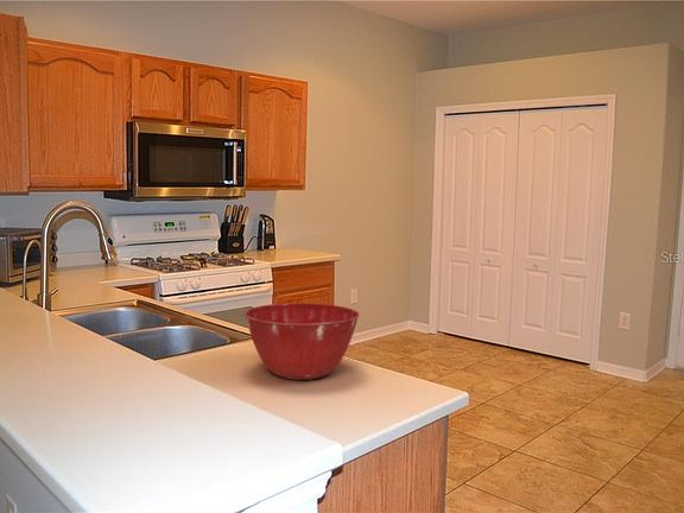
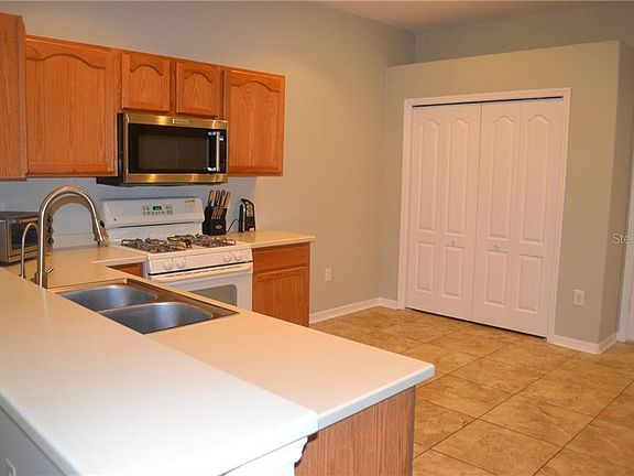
- mixing bowl [243,302,361,381]
